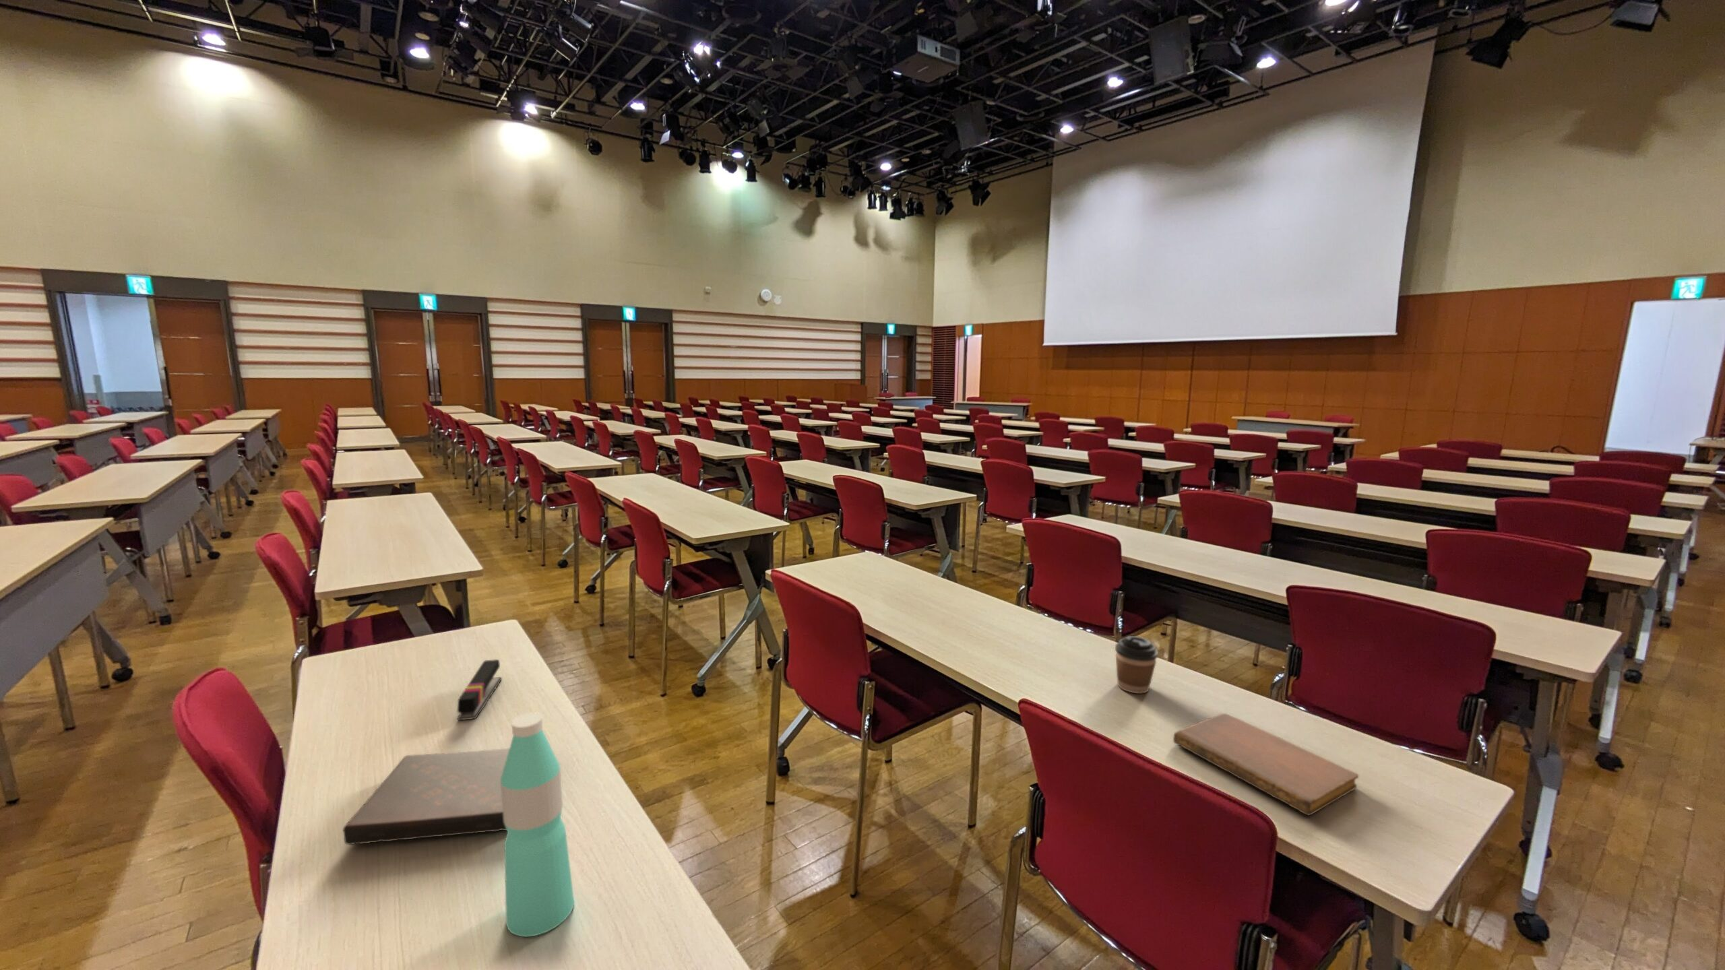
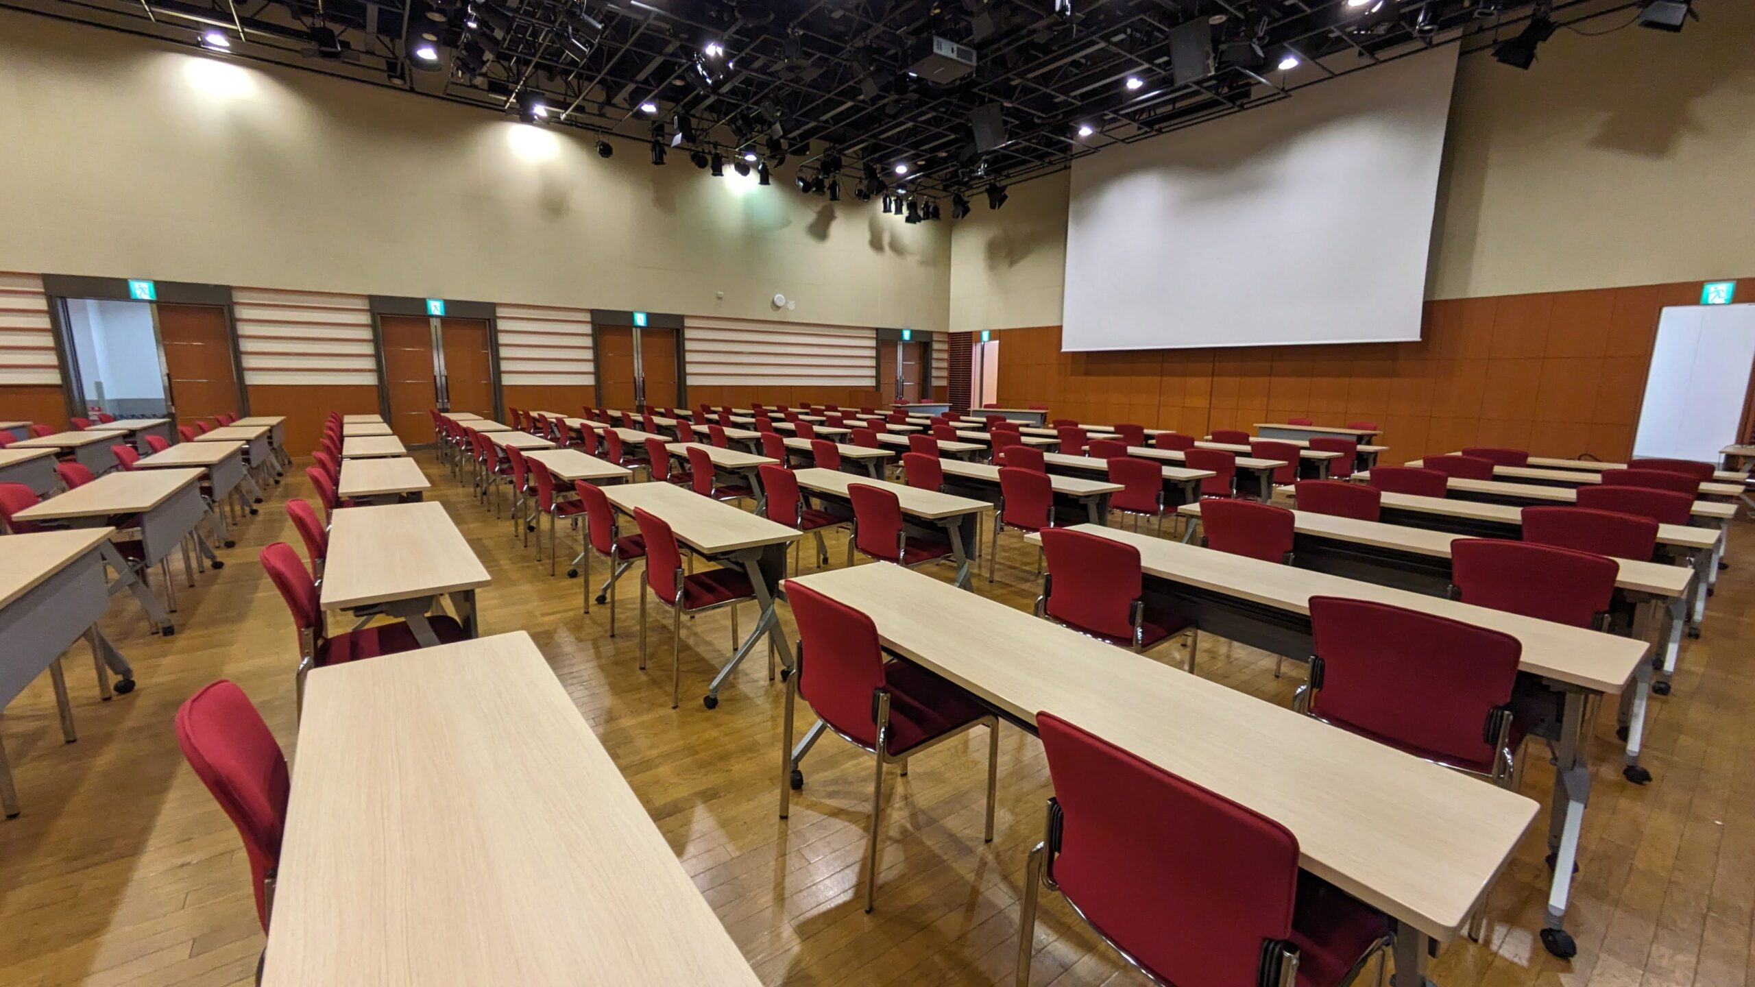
- book [342,747,509,846]
- stapler [457,659,502,721]
- coffee cup [1115,635,1159,694]
- water bottle [501,712,575,938]
- notebook [1173,713,1359,816]
